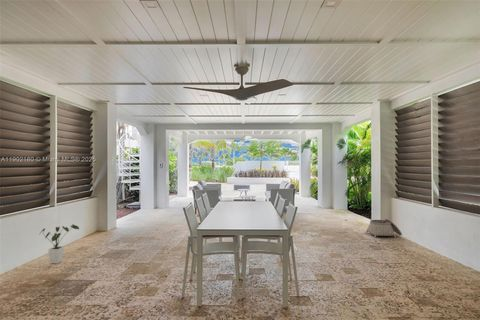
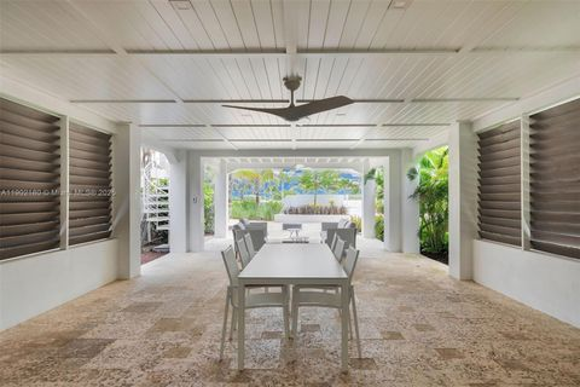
- basket [365,218,403,239]
- house plant [39,223,80,264]
